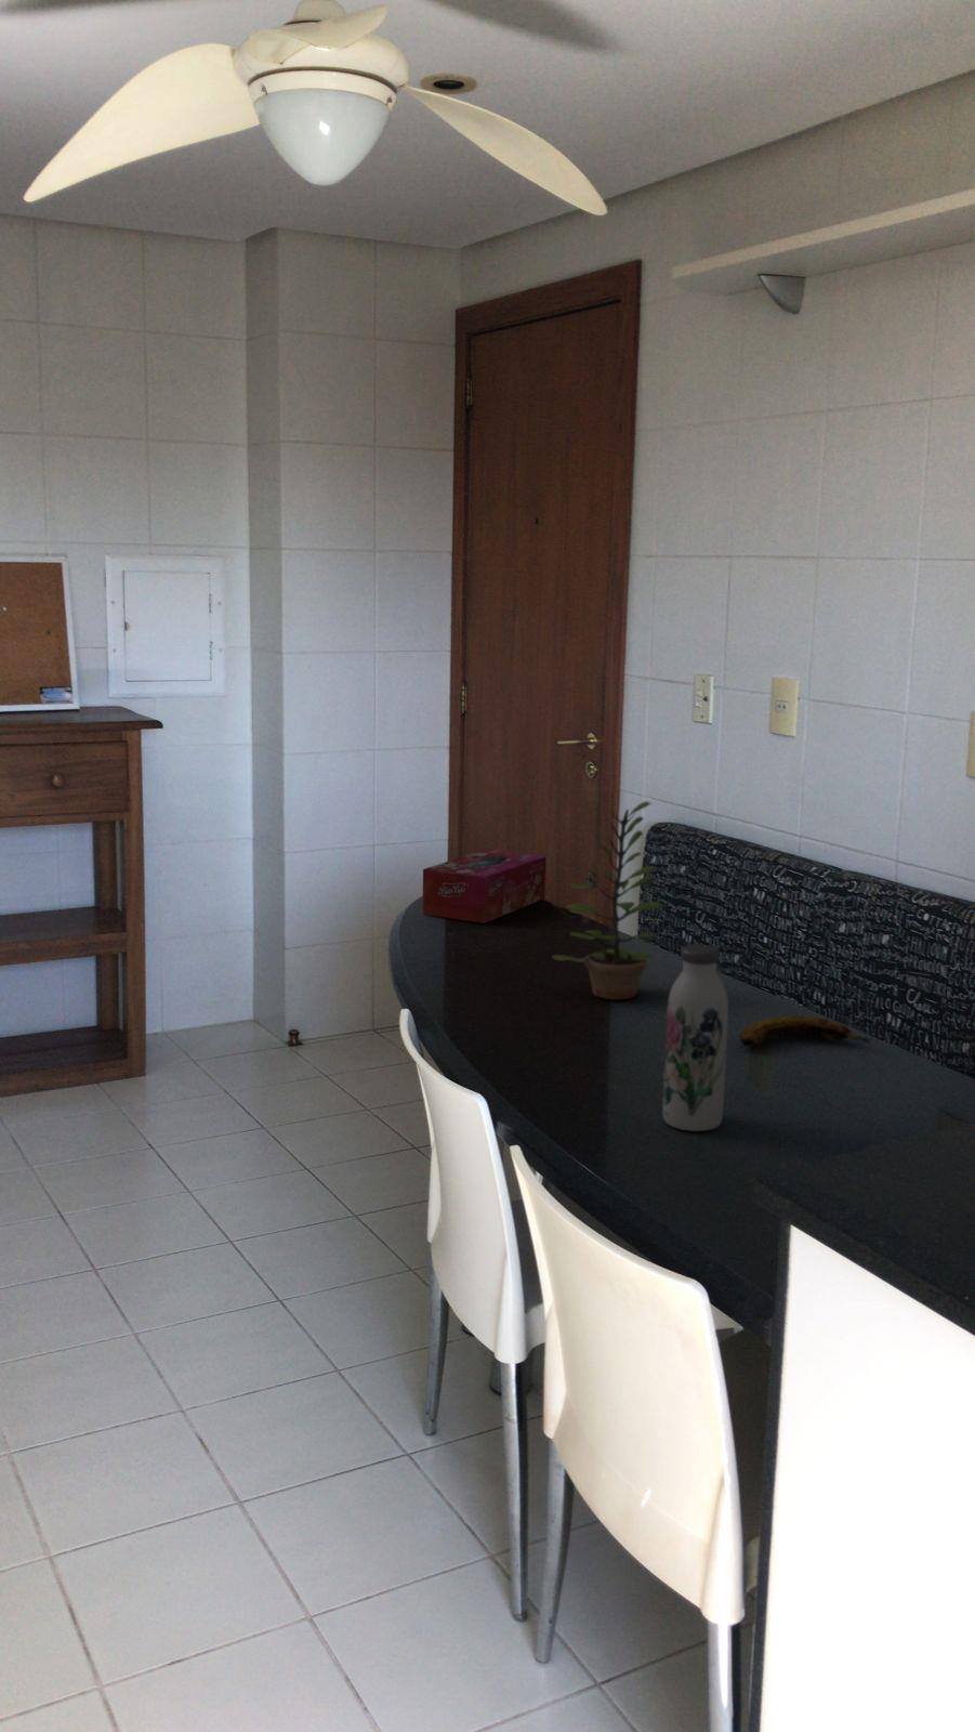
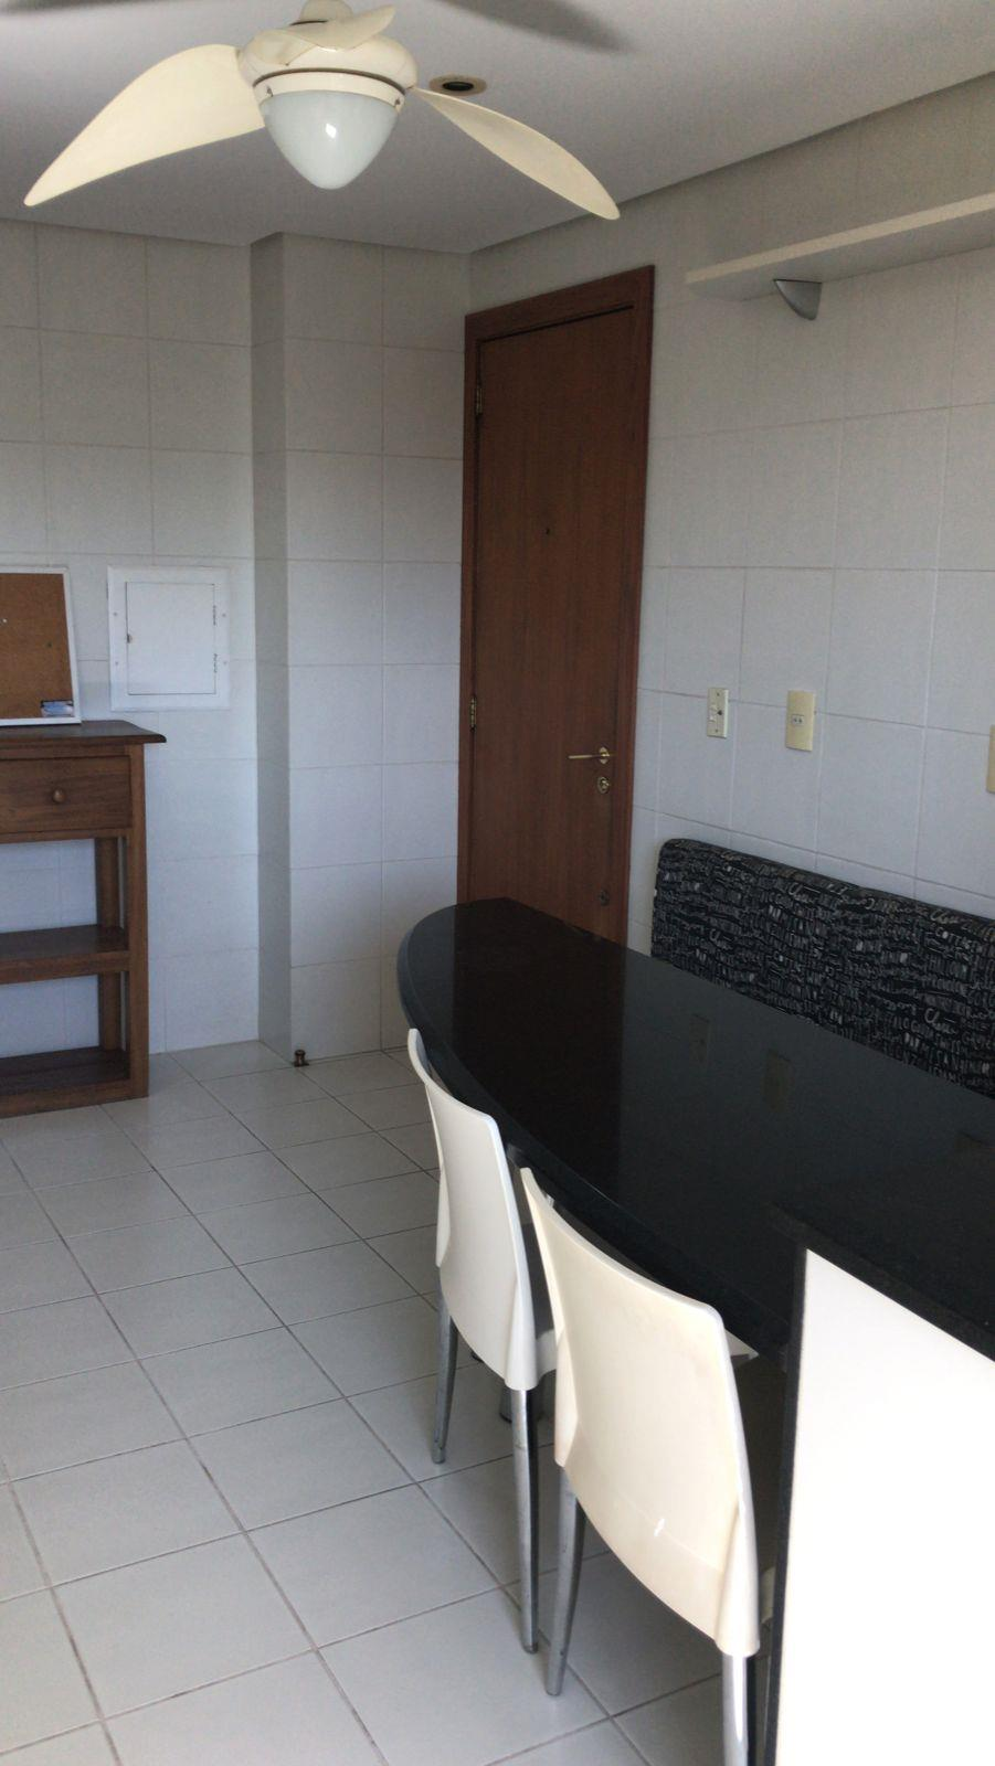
- water bottle [661,943,729,1132]
- banana [740,1015,872,1048]
- tissue box [422,848,547,924]
- plant [551,799,665,1002]
